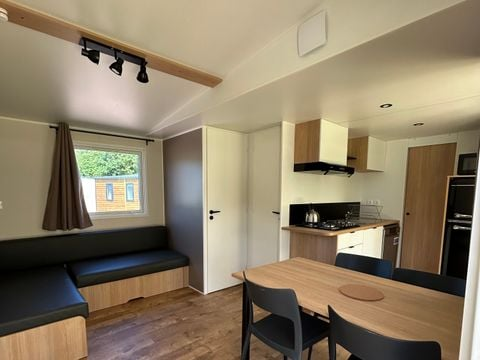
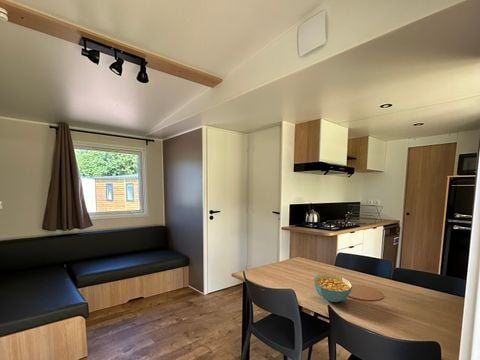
+ cereal bowl [312,273,353,303]
